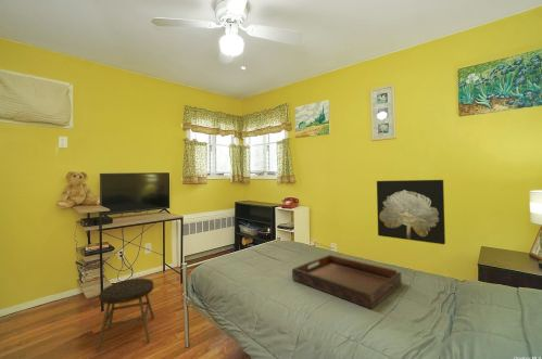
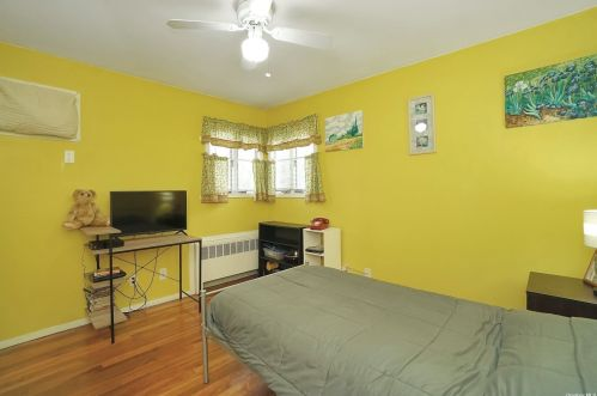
- stool [96,278,155,354]
- wall art [376,179,446,245]
- serving tray [291,254,403,310]
